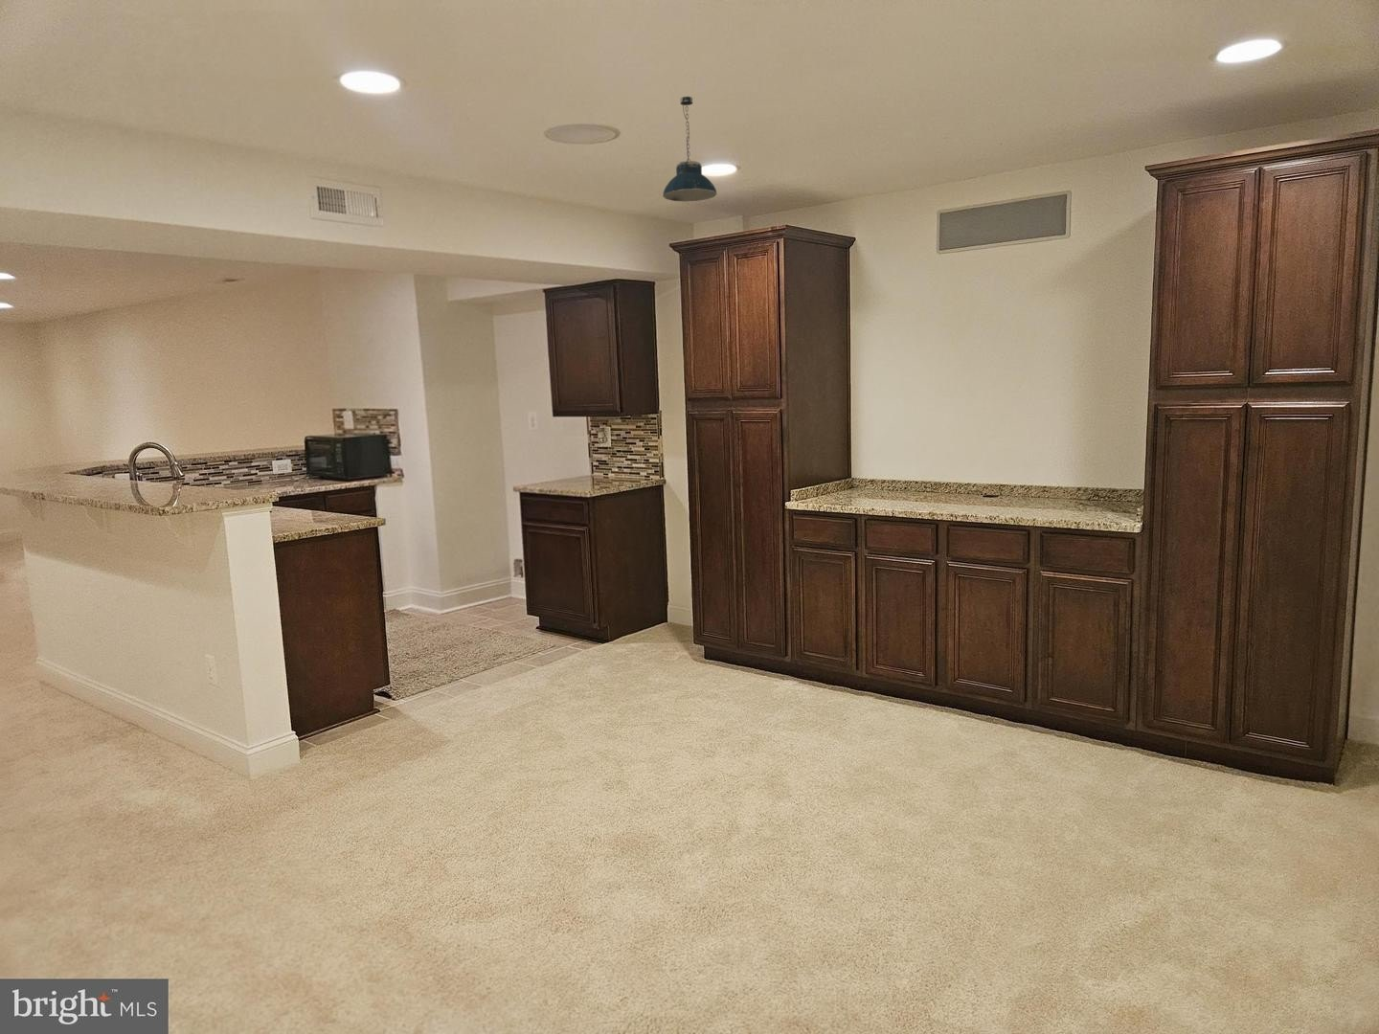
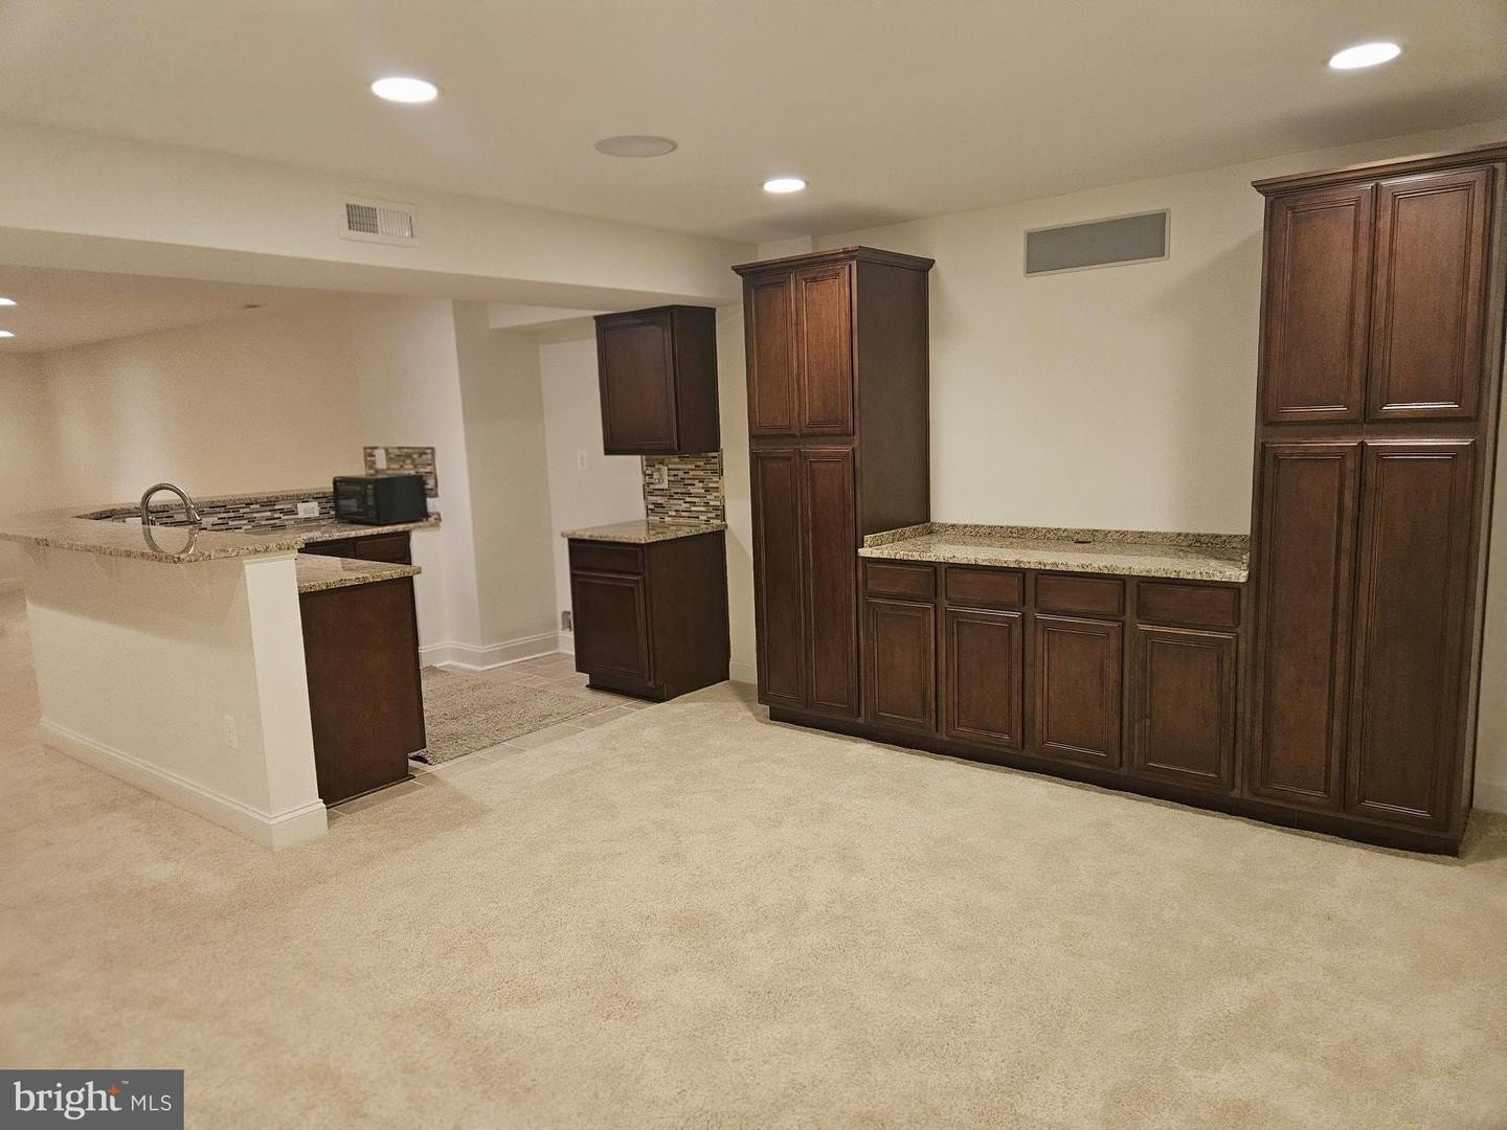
- pendant light [661,96,718,202]
